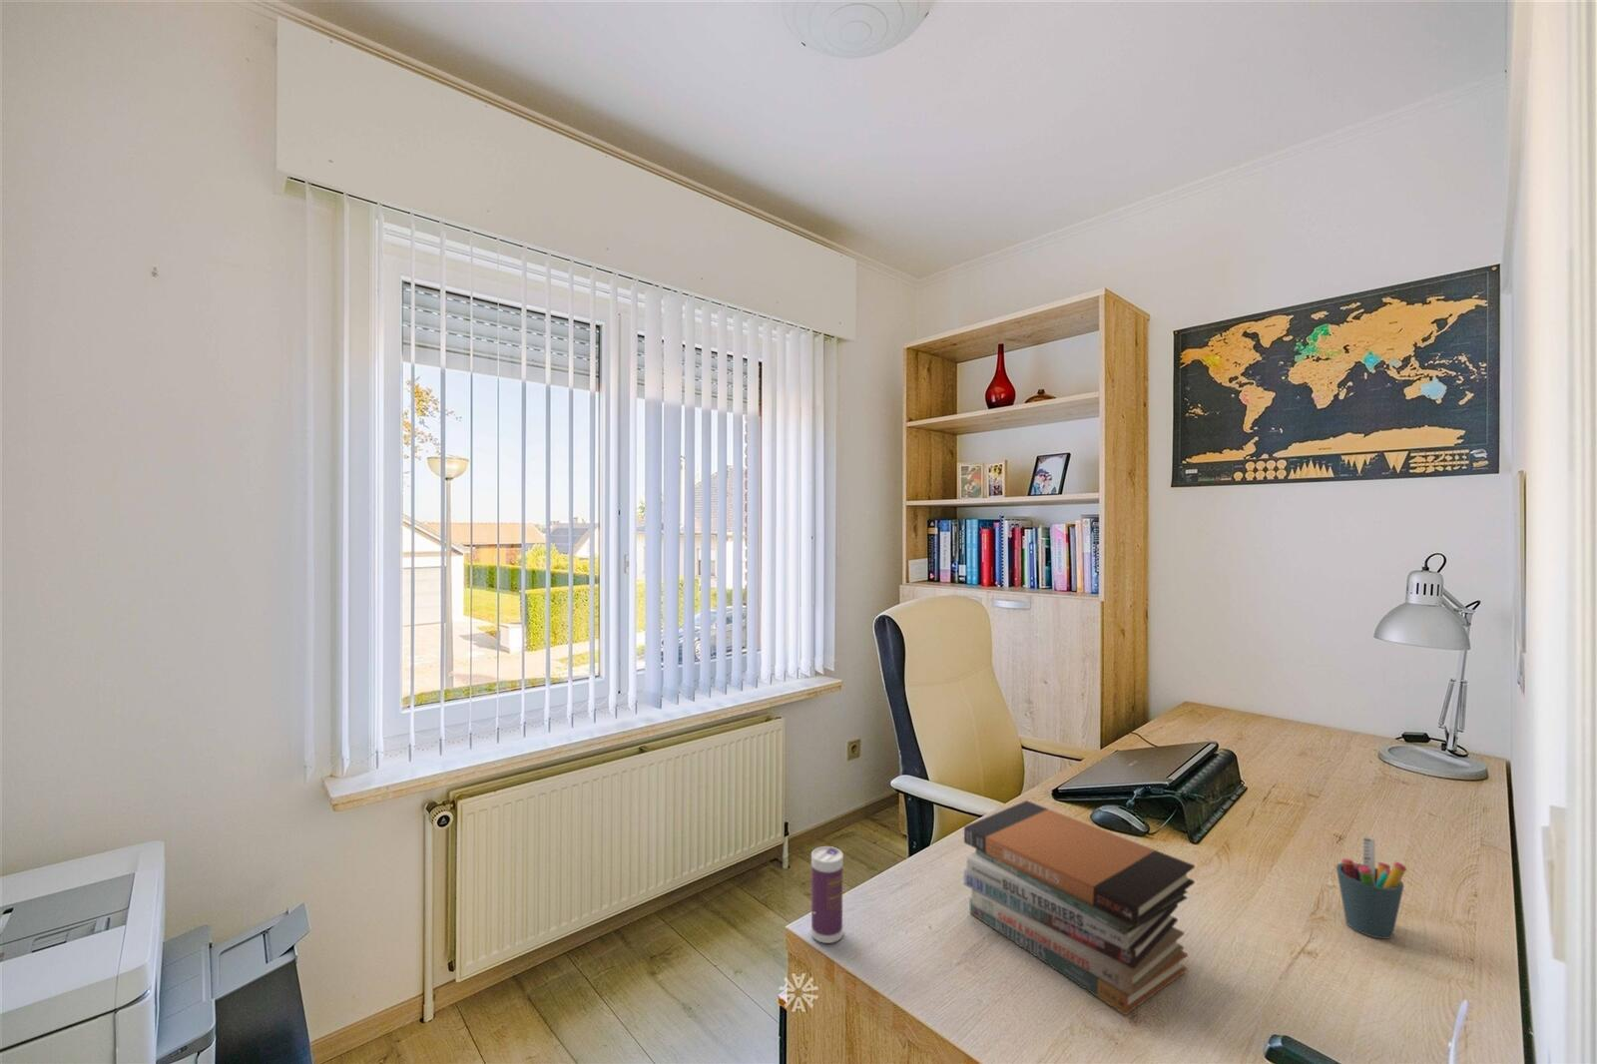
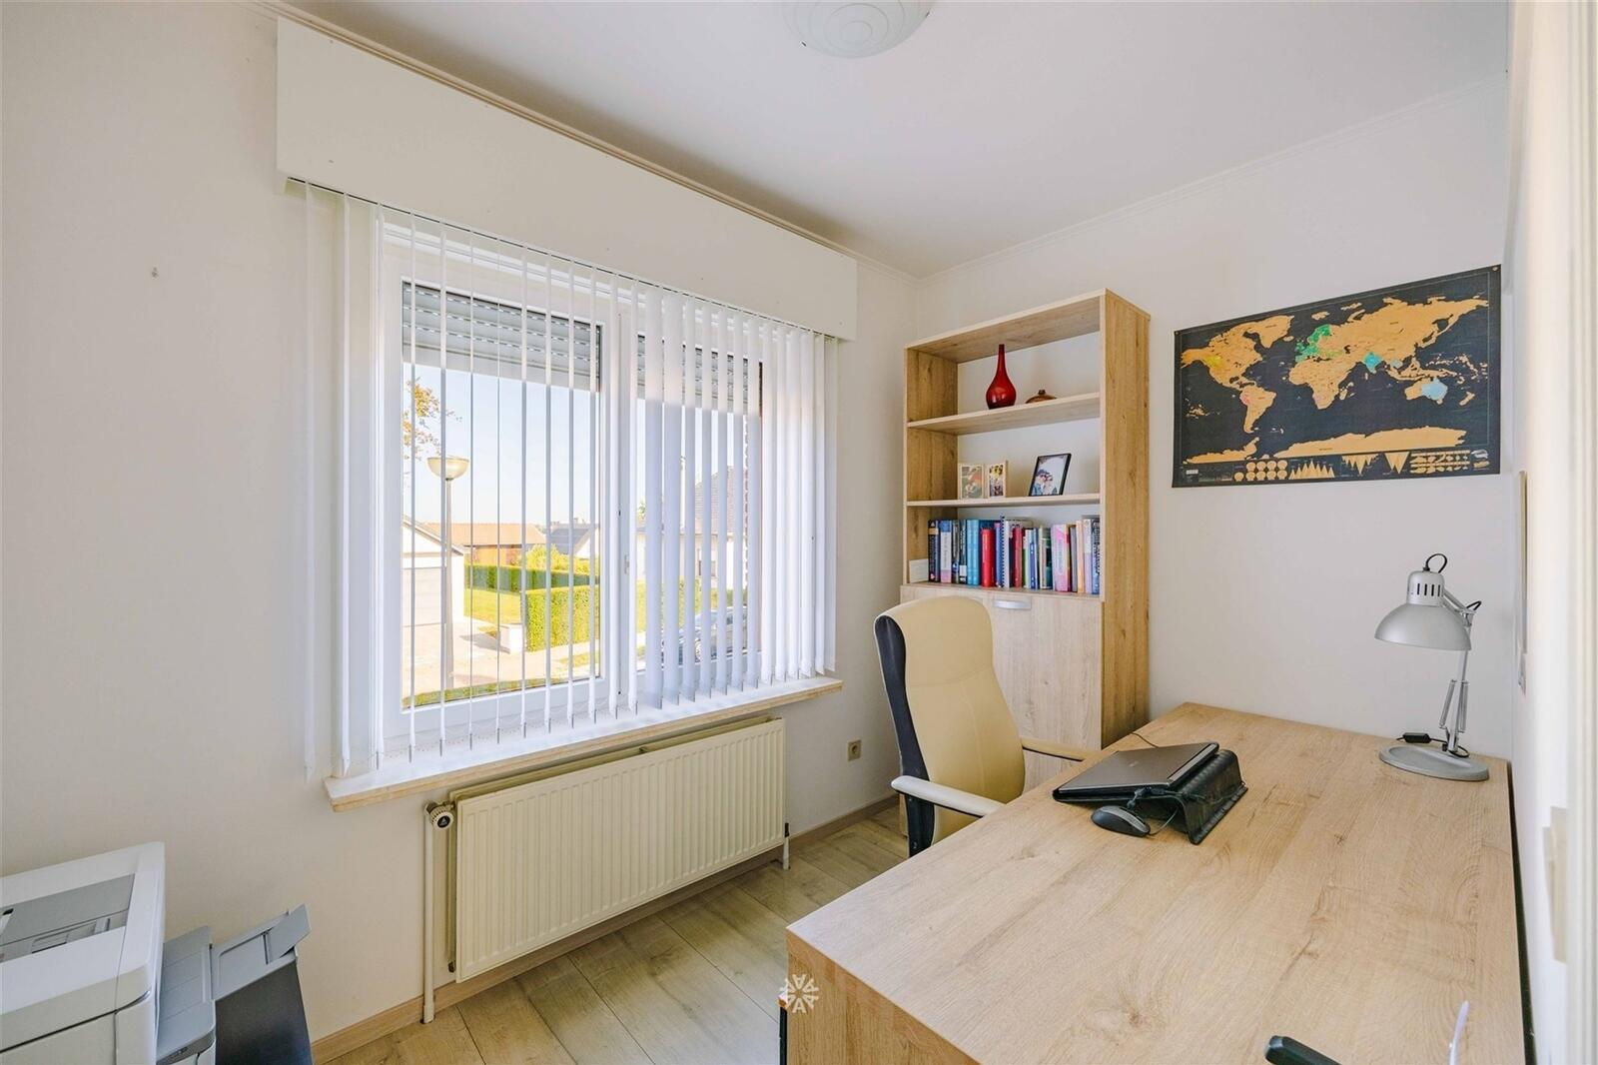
- book stack [963,799,1196,1016]
- beverage can [811,846,844,944]
- pen holder [1336,836,1407,940]
